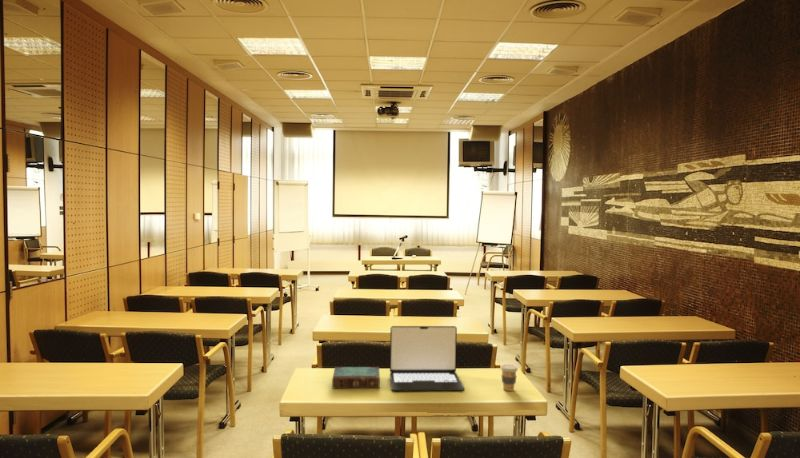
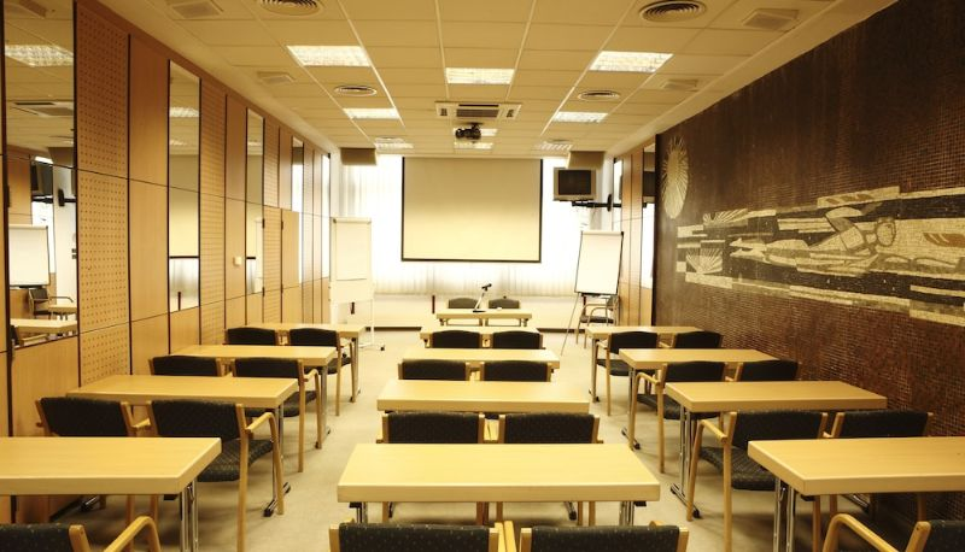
- book [331,366,381,389]
- laptop [389,325,465,392]
- coffee cup [499,364,519,392]
